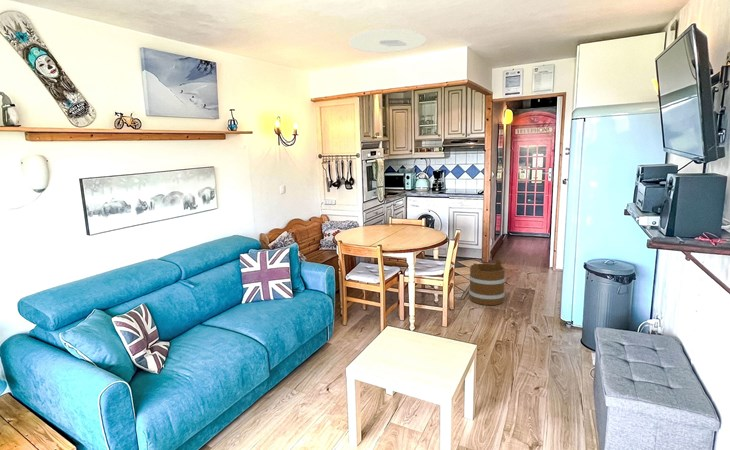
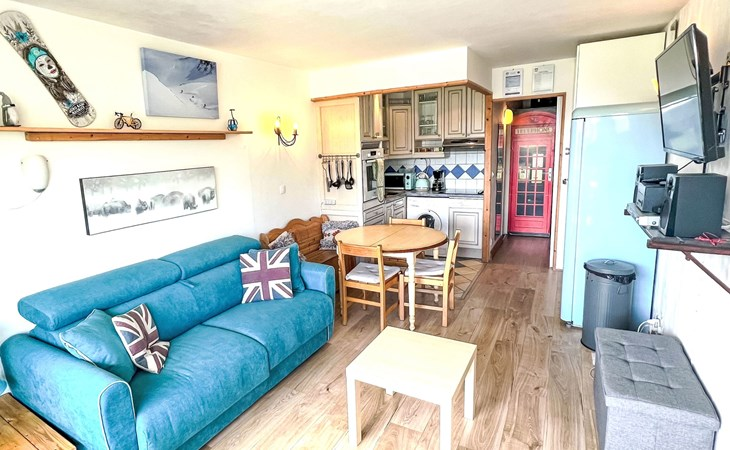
- bucket [468,258,506,306]
- ceiling light [348,28,427,54]
